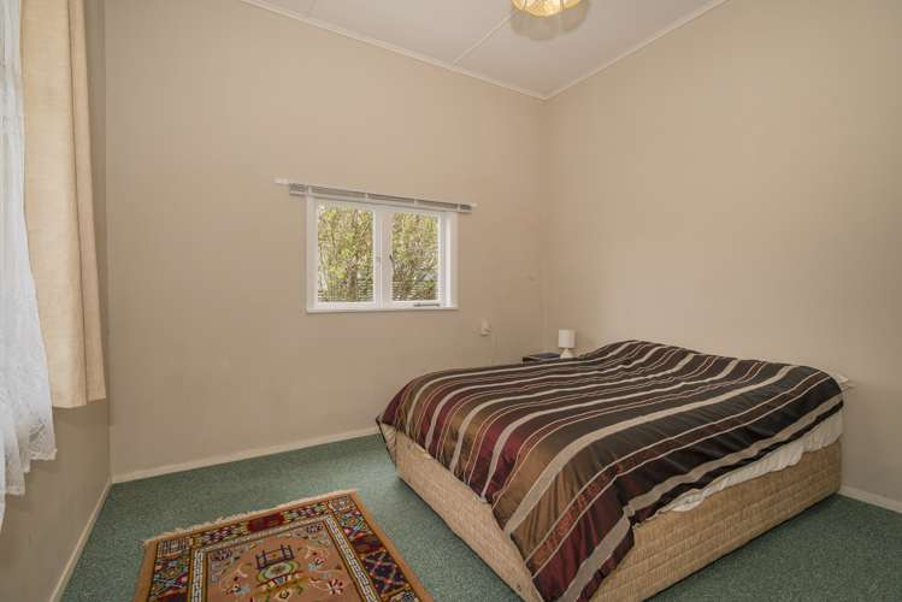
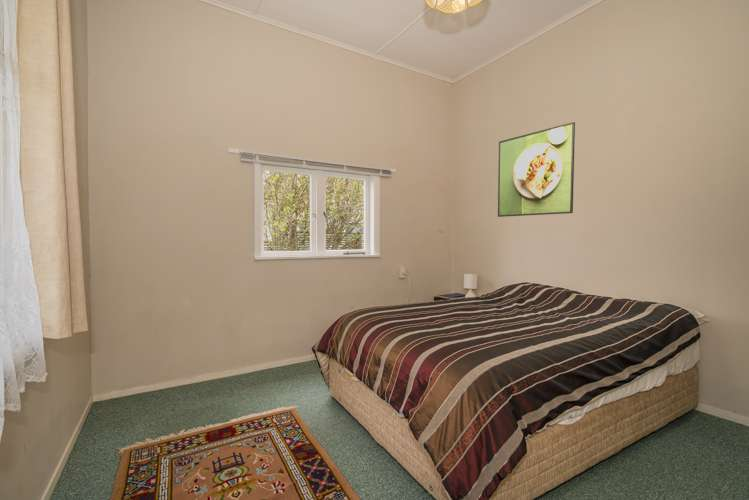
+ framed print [497,121,576,218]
